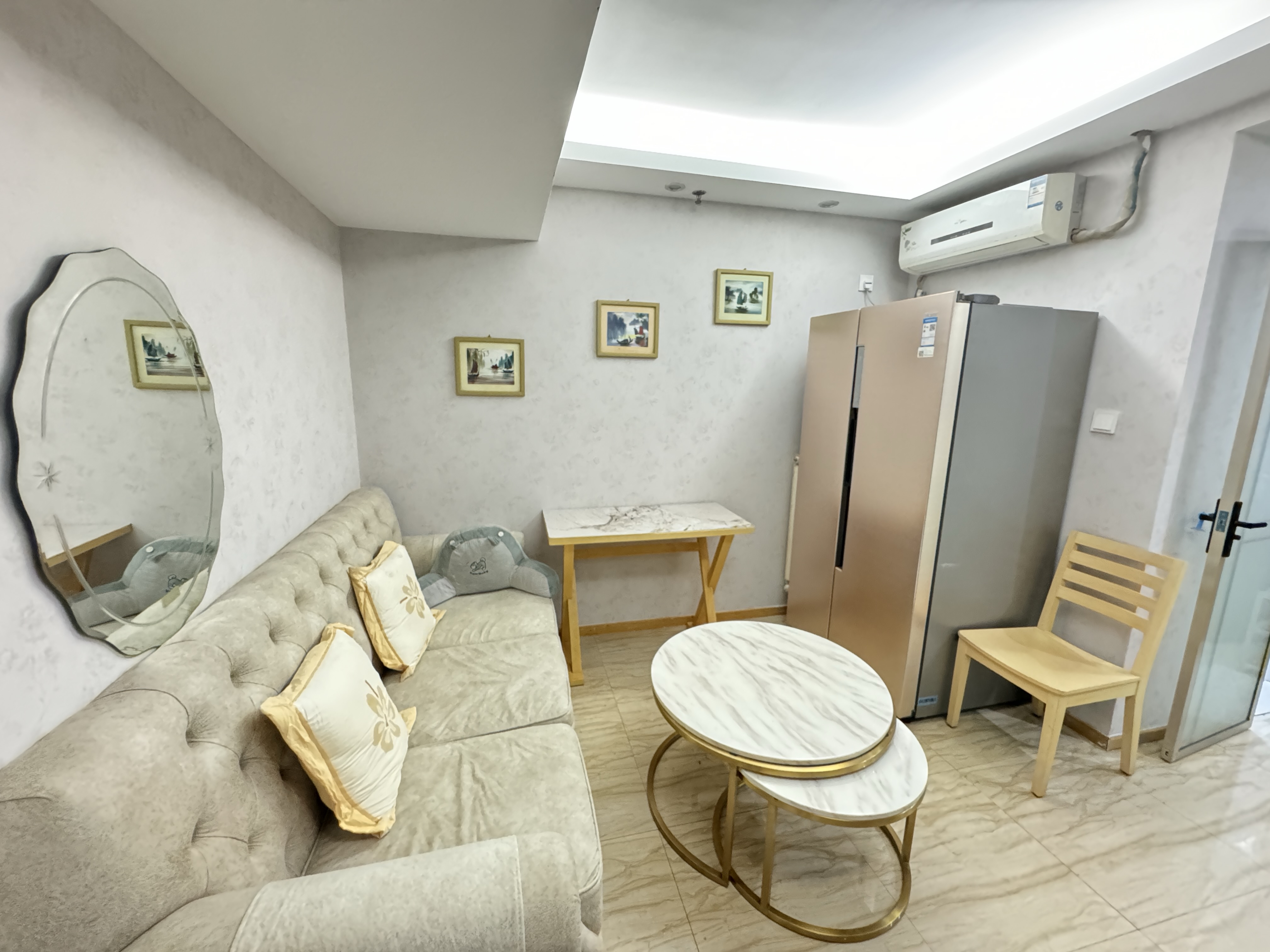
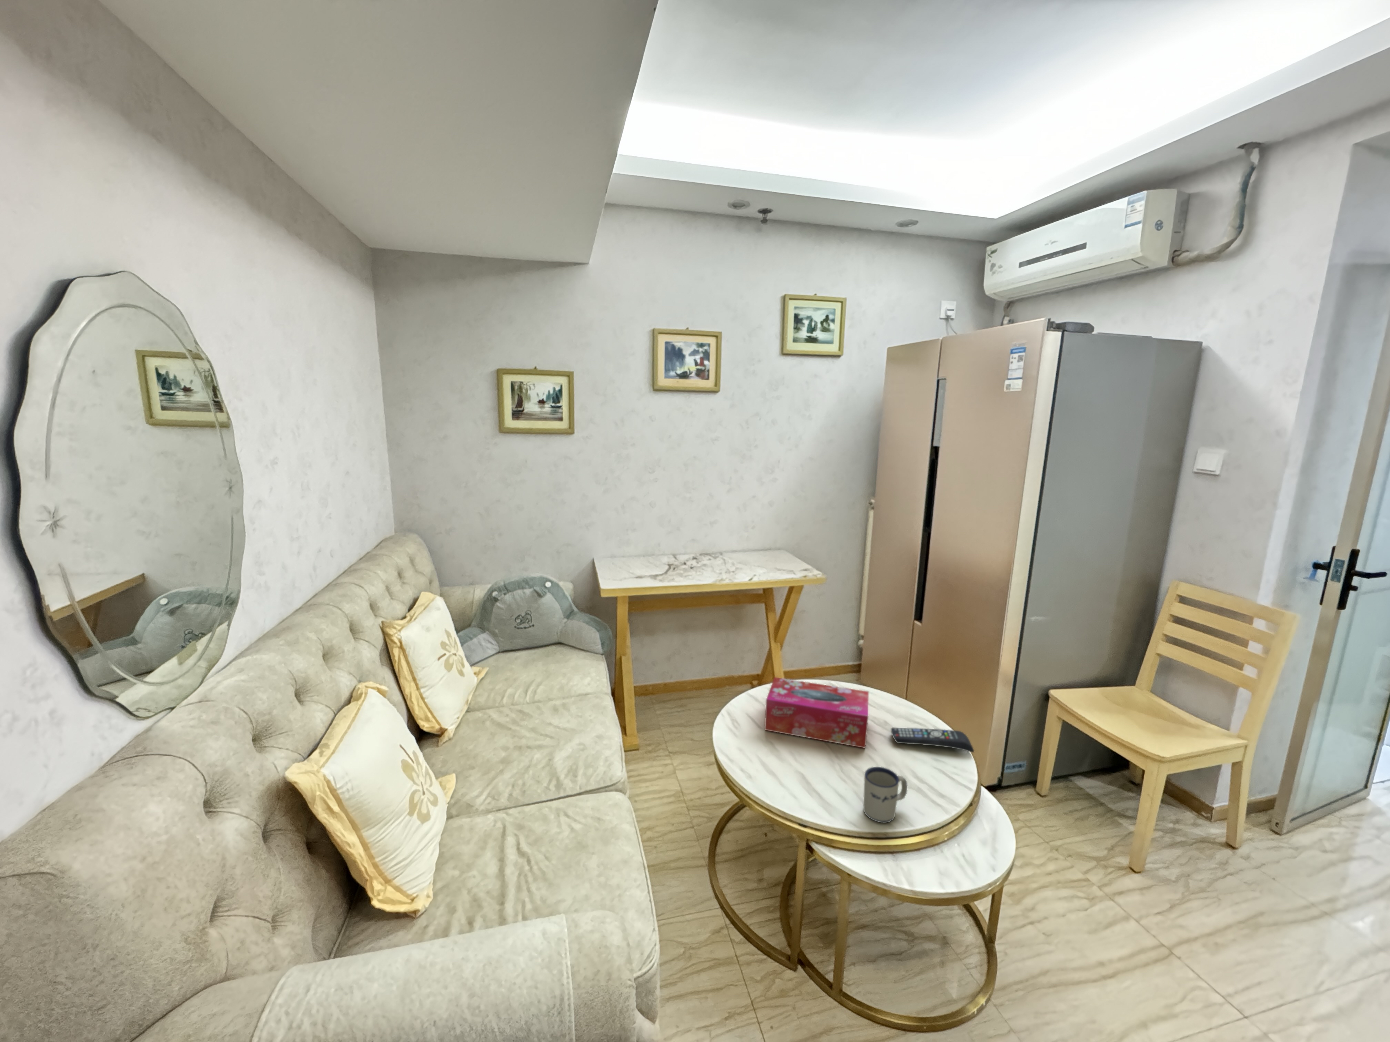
+ mug [864,766,907,823]
+ tissue box [764,676,869,749]
+ remote control [891,728,974,753]
